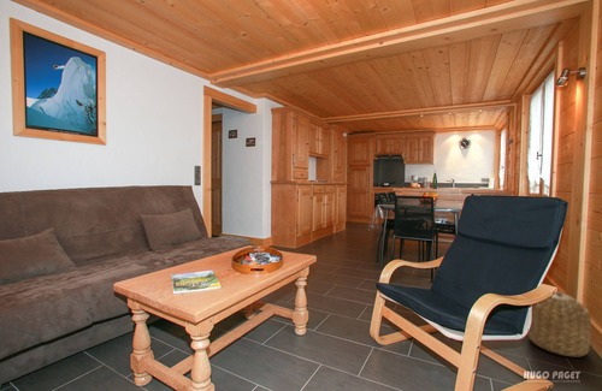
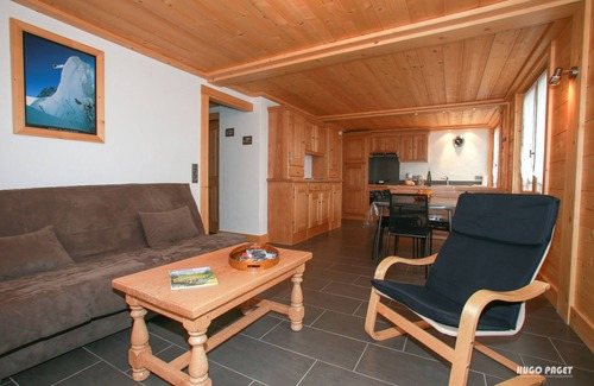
- basket [527,290,592,357]
